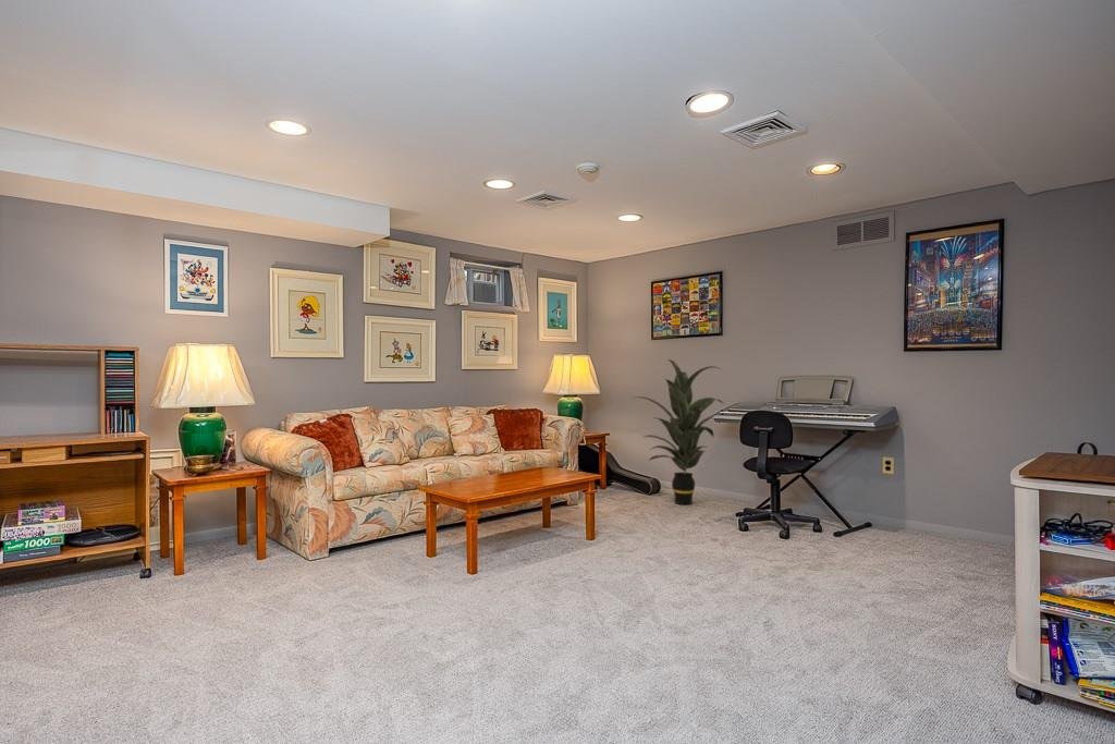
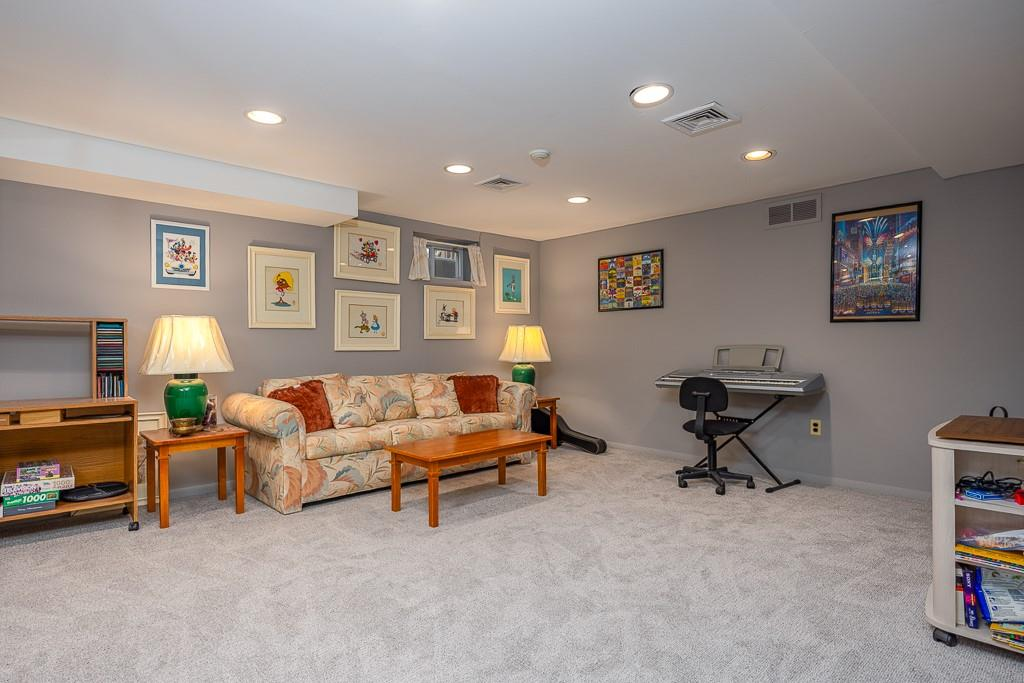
- indoor plant [630,358,725,505]
